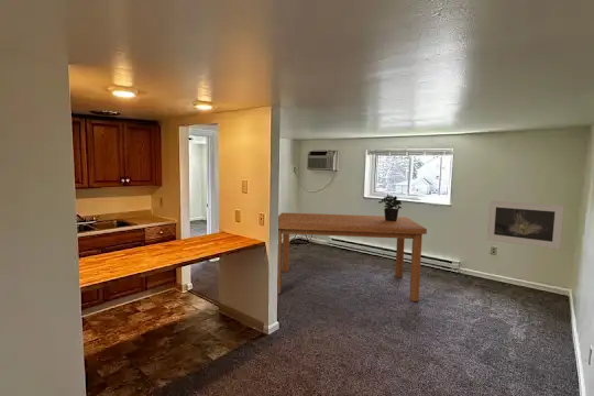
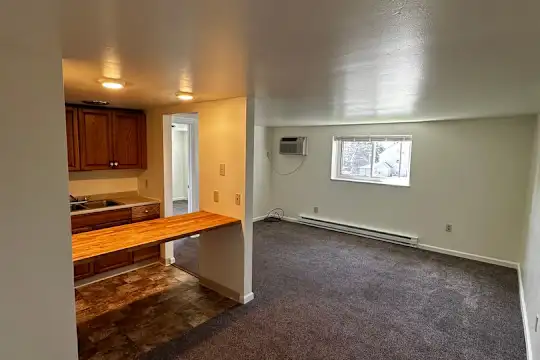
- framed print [486,199,565,251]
- dining table [277,211,428,302]
- potted plant [377,193,403,221]
